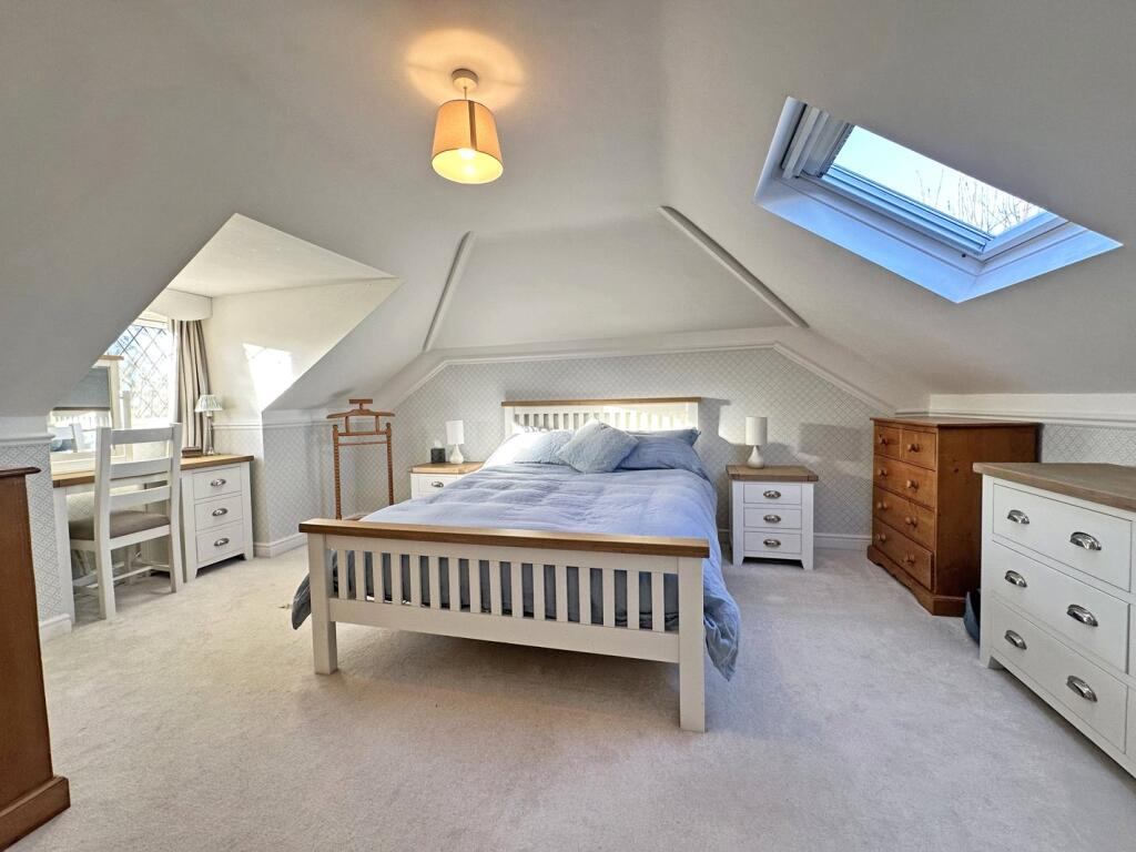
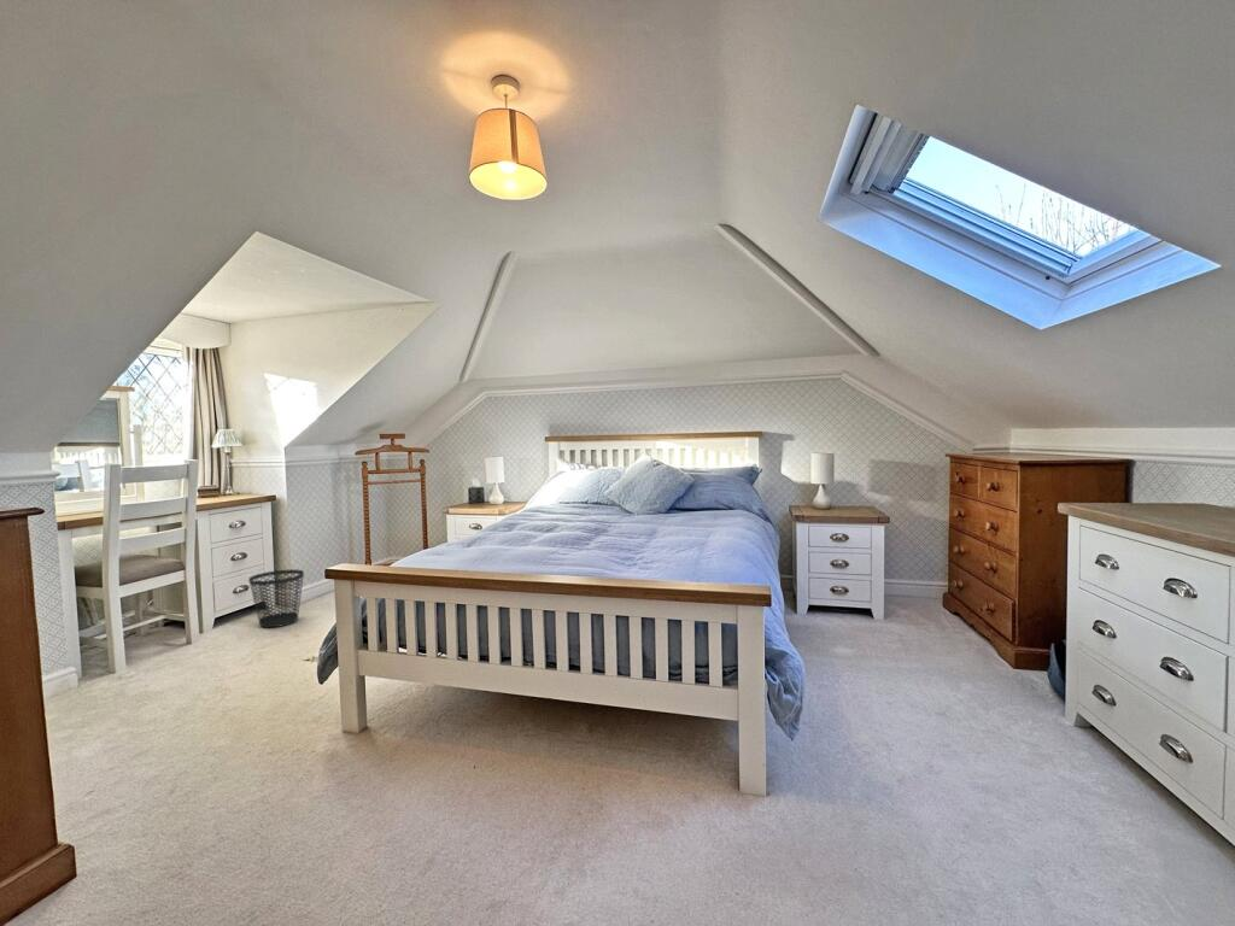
+ wastebasket [247,568,305,628]
